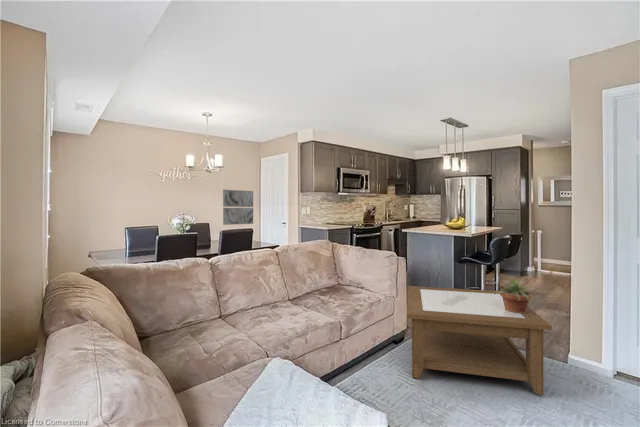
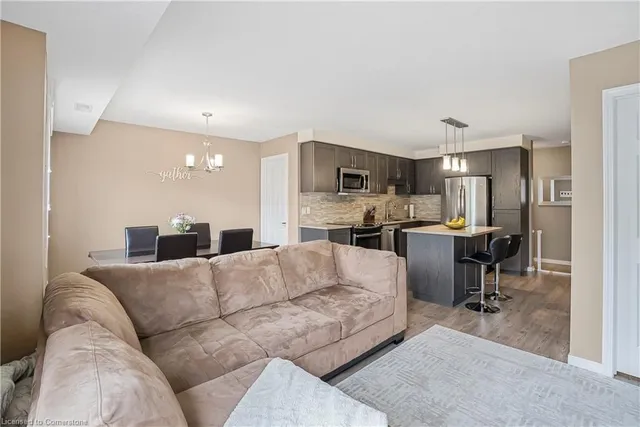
- coffee table [406,285,553,395]
- wall art [222,189,254,226]
- potted plant [494,276,537,313]
